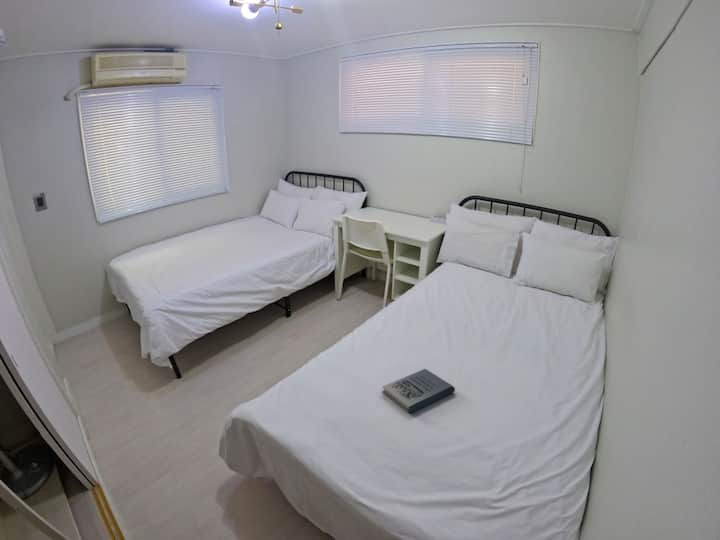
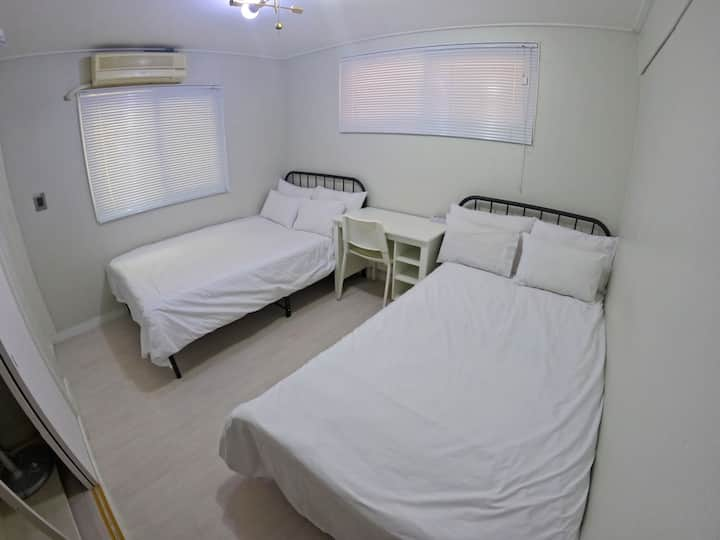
- book [381,368,456,414]
